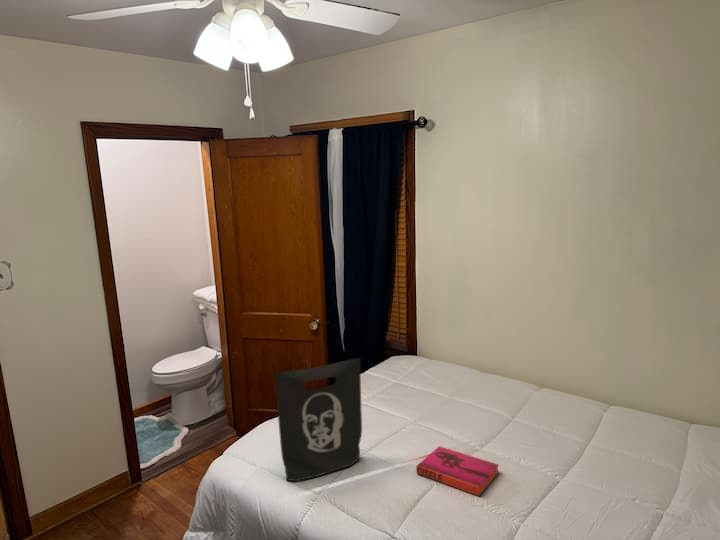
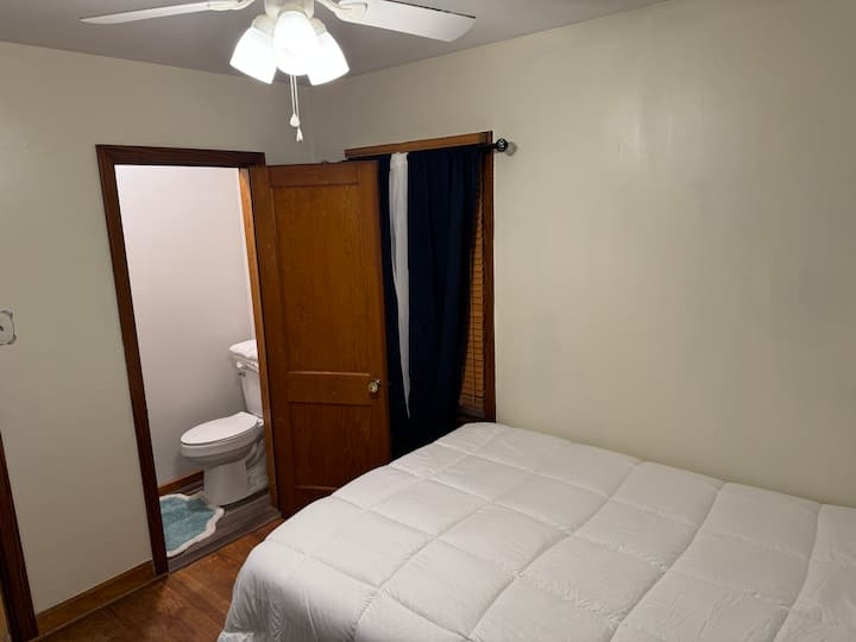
- tote bag [274,356,363,482]
- hardback book [415,445,500,497]
